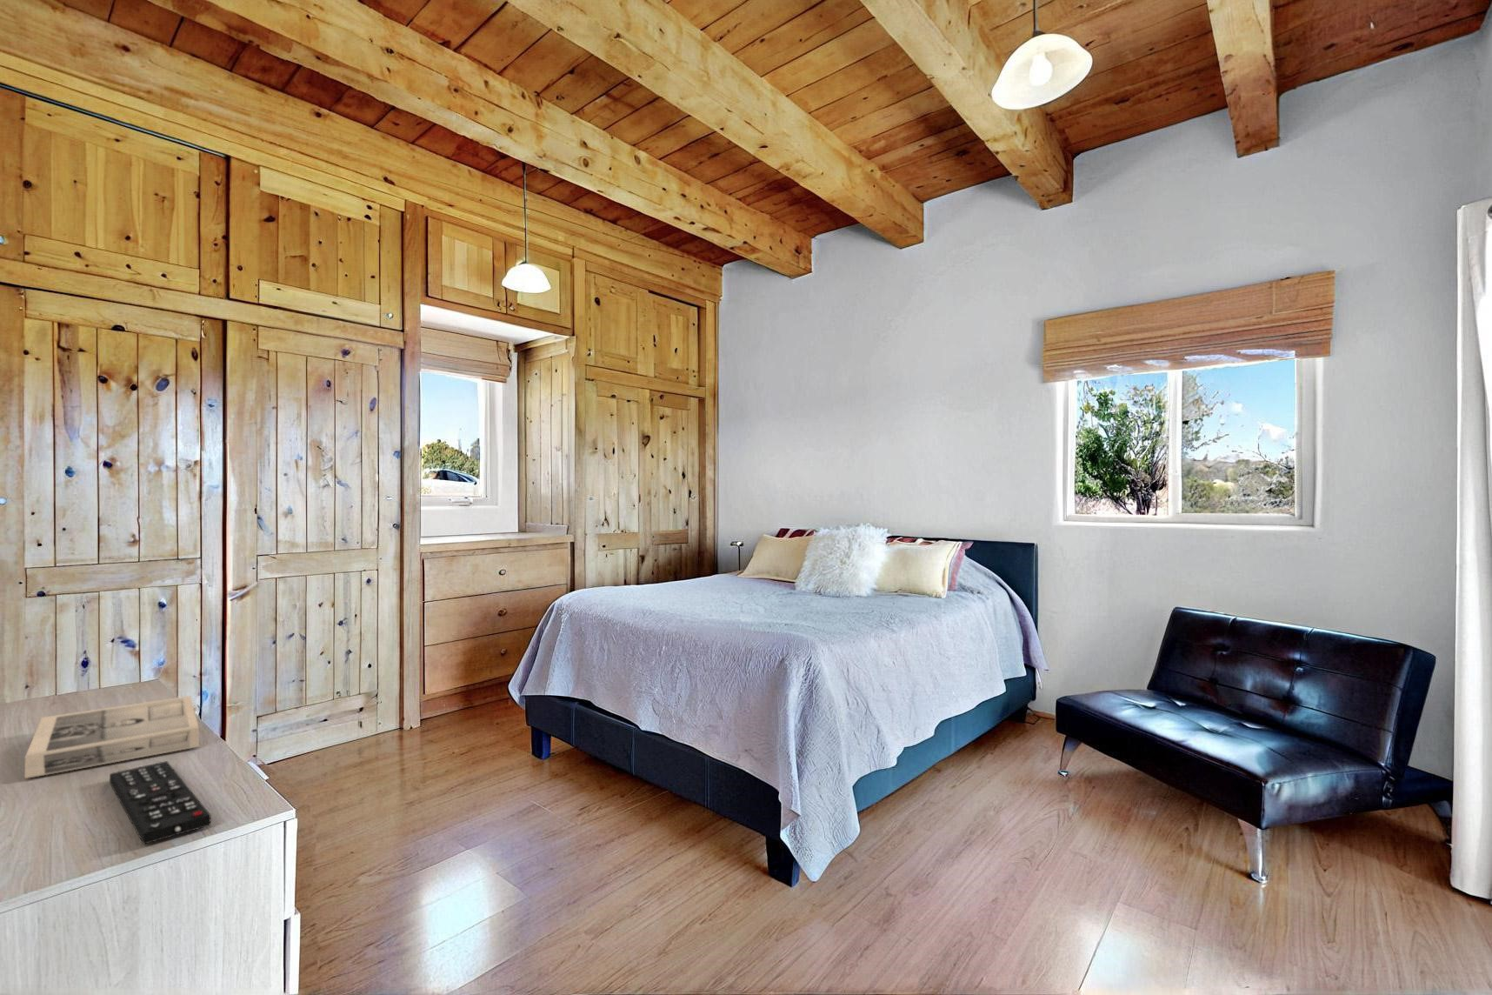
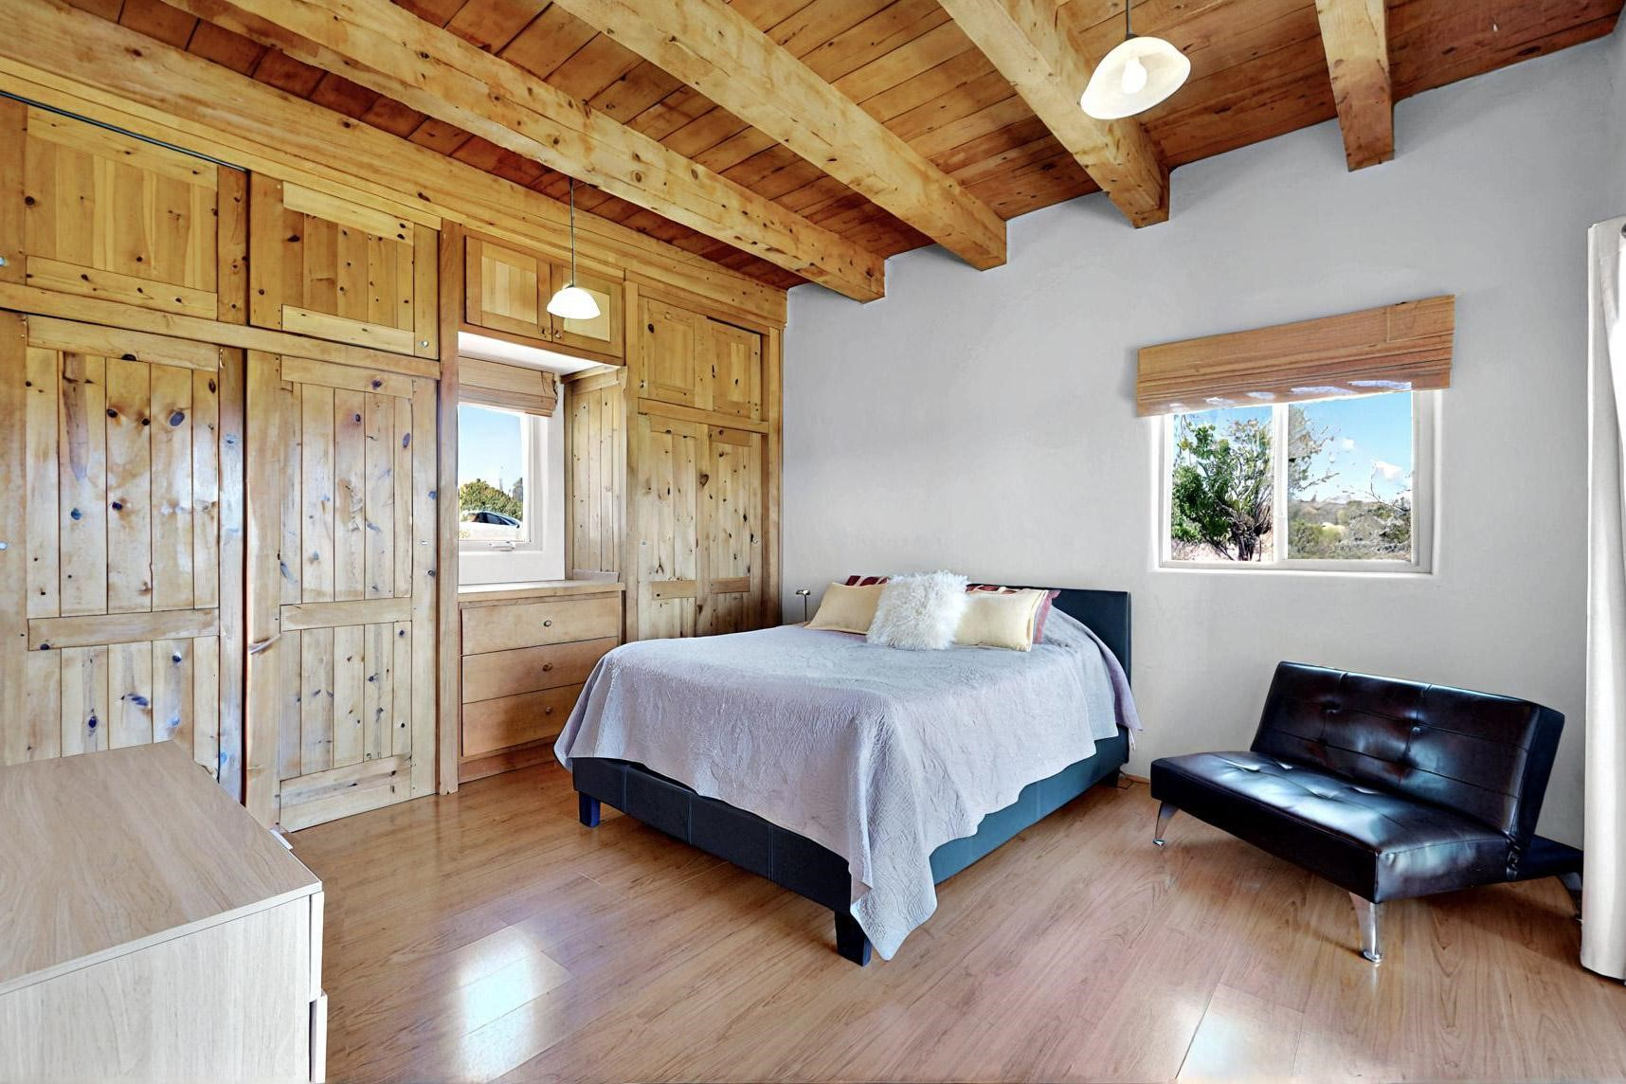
- remote control [109,761,211,845]
- photo frame [24,695,200,780]
